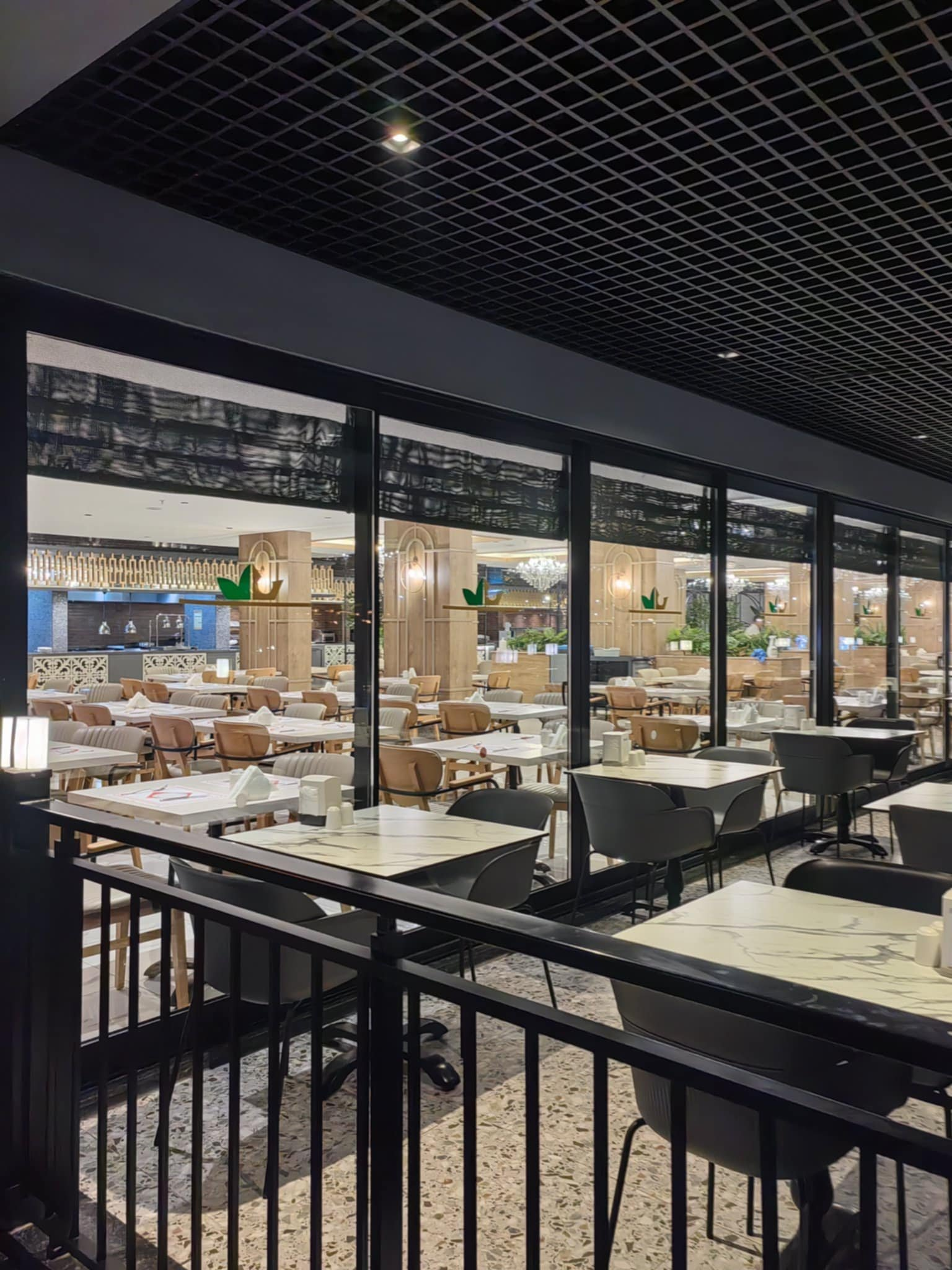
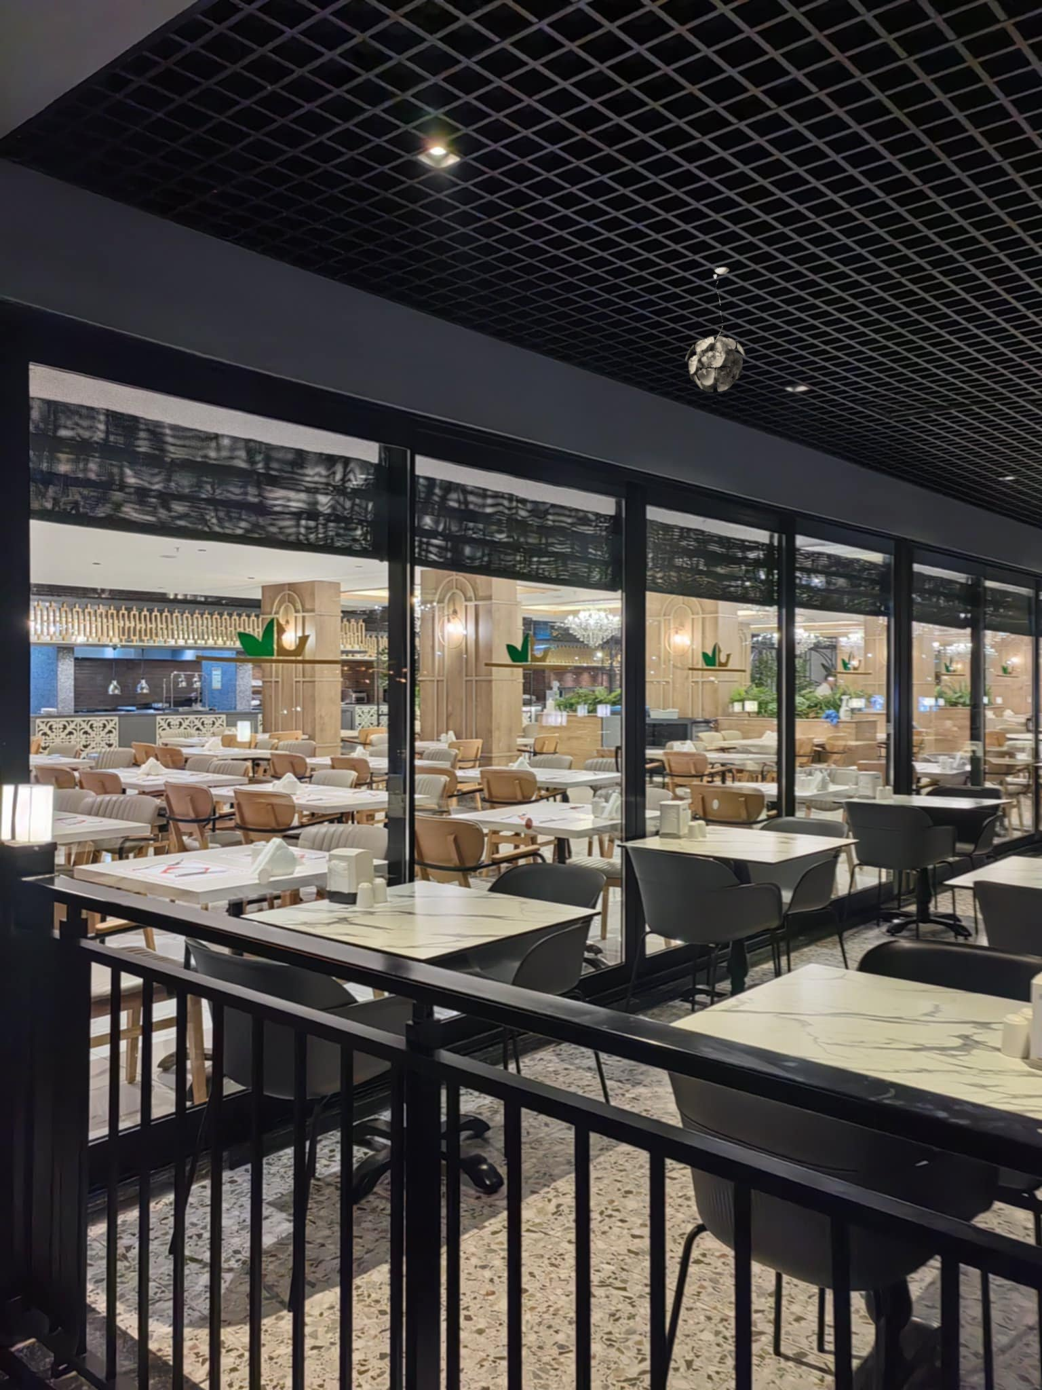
+ pendant light [684,267,746,392]
